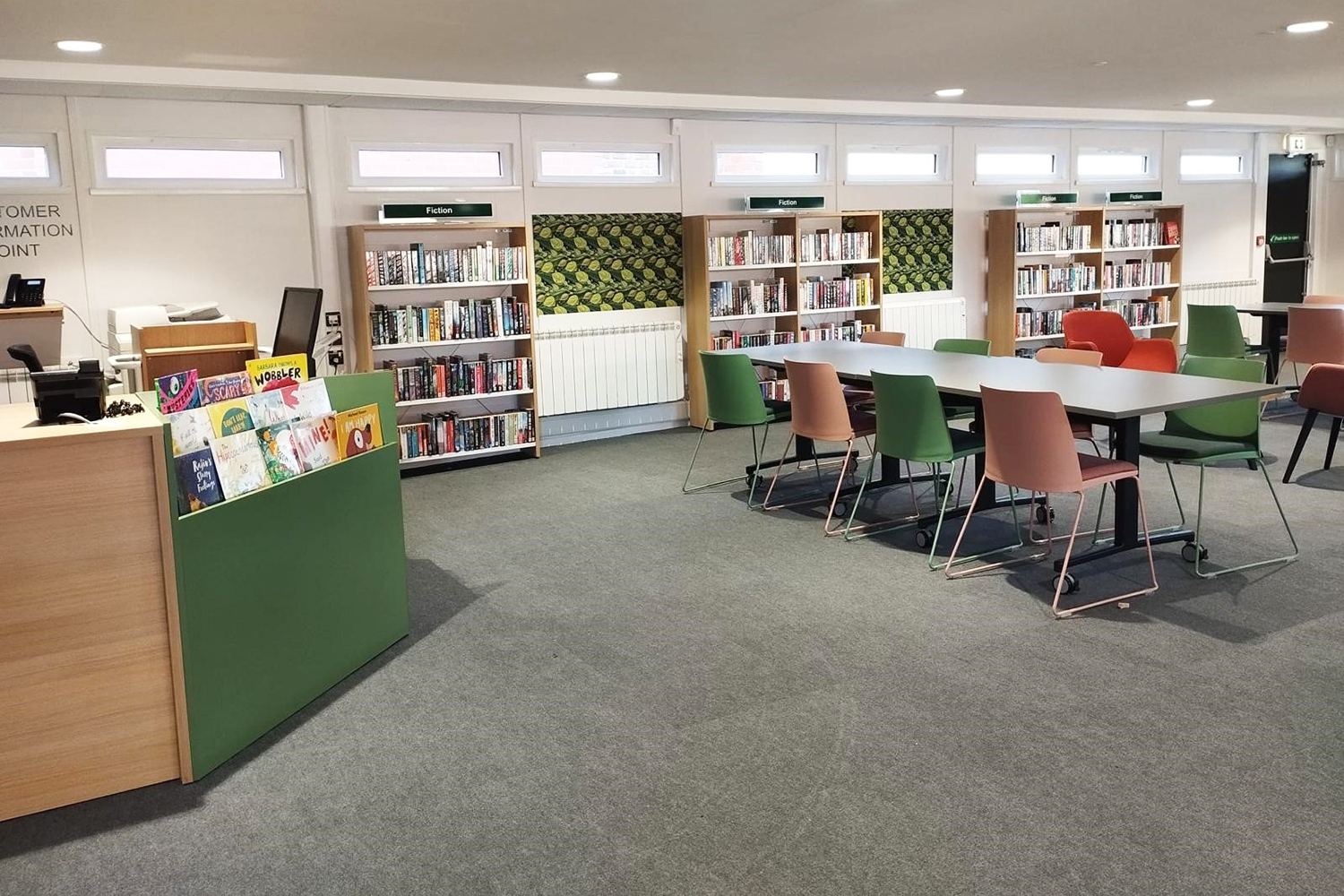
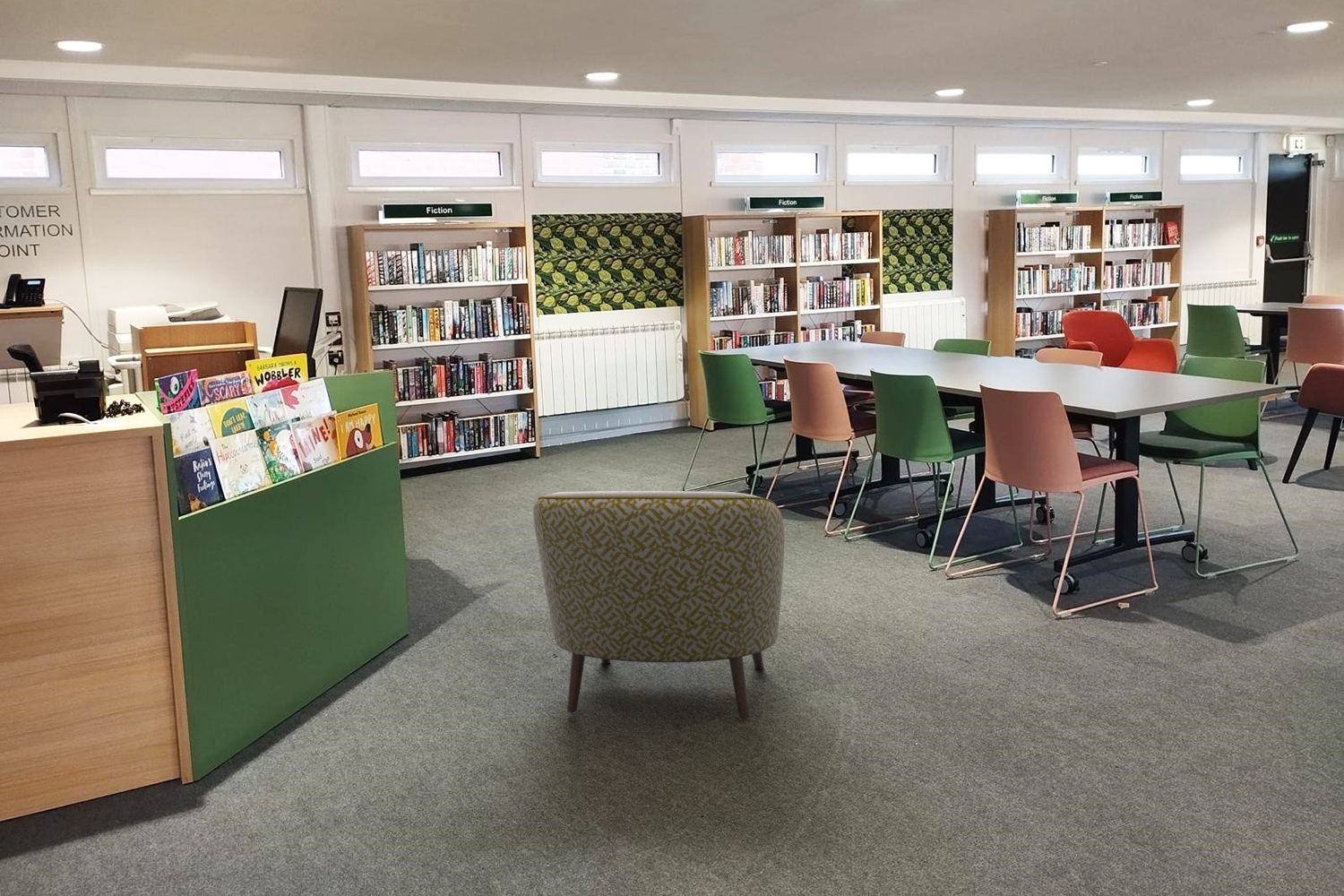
+ armchair [533,490,786,719]
